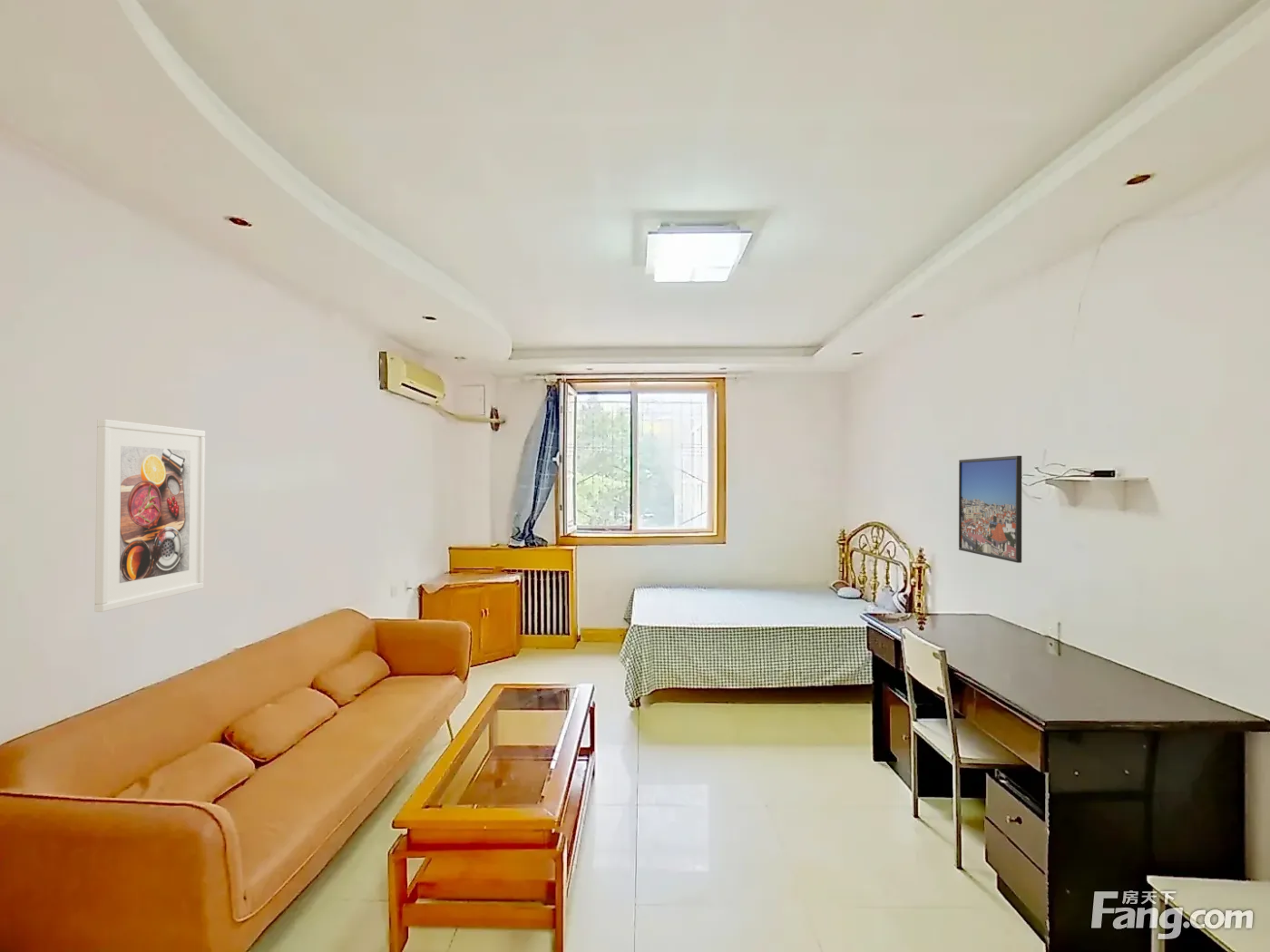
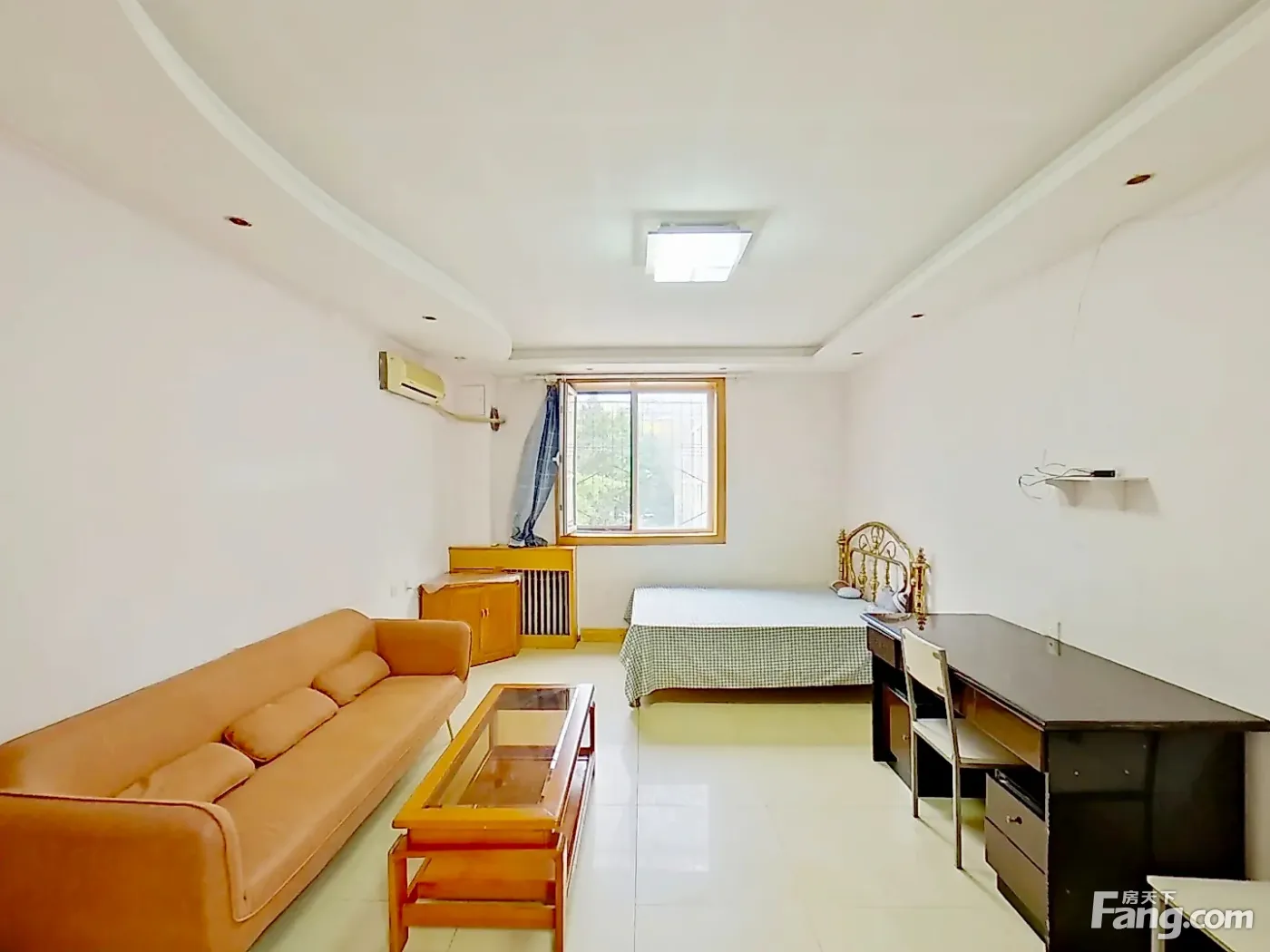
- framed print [94,418,206,613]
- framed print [958,455,1022,564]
